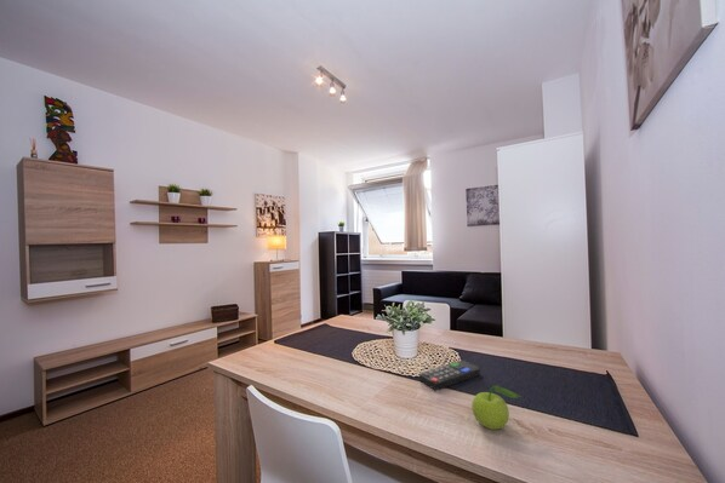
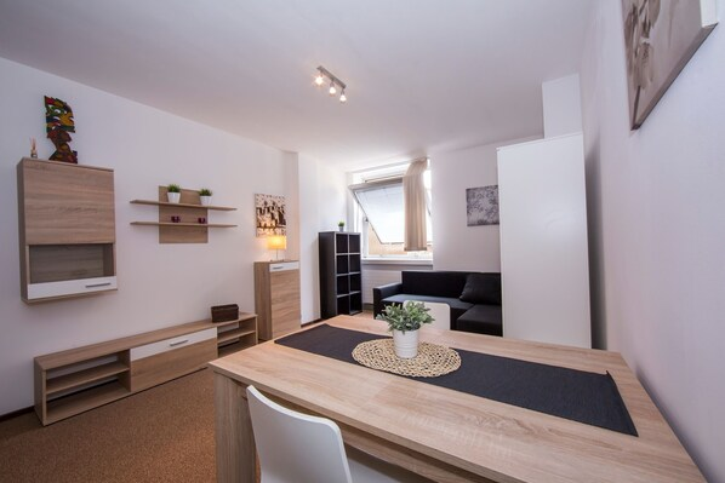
- remote control [418,360,481,391]
- fruit [470,384,523,431]
